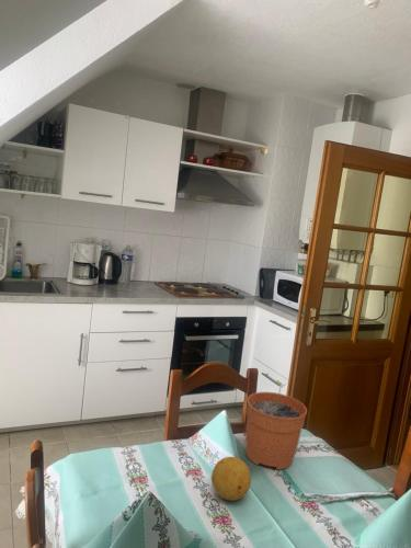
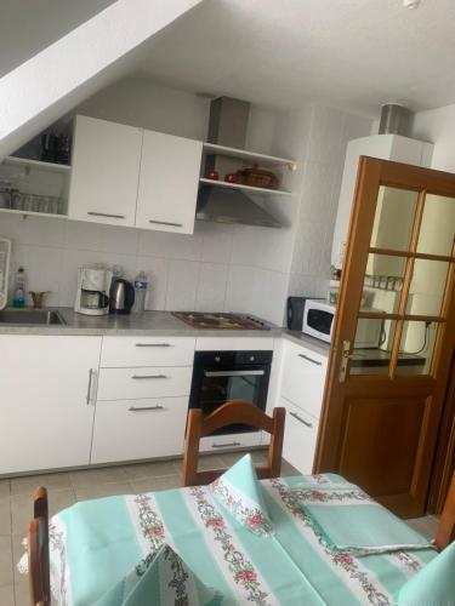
- plant pot [244,379,308,470]
- fruit [210,456,252,502]
